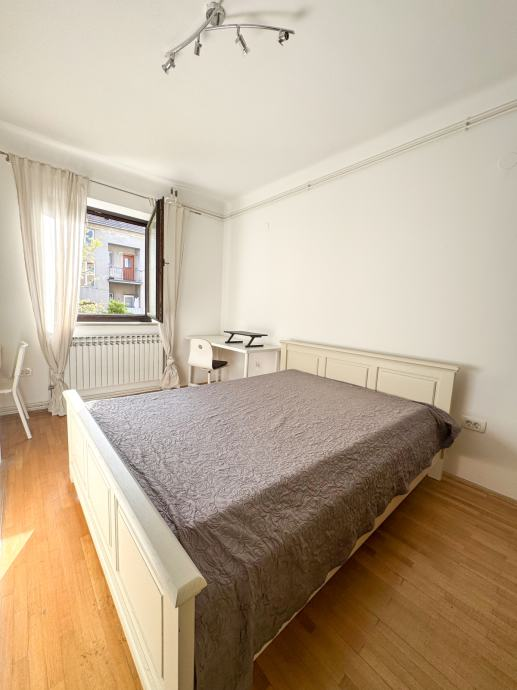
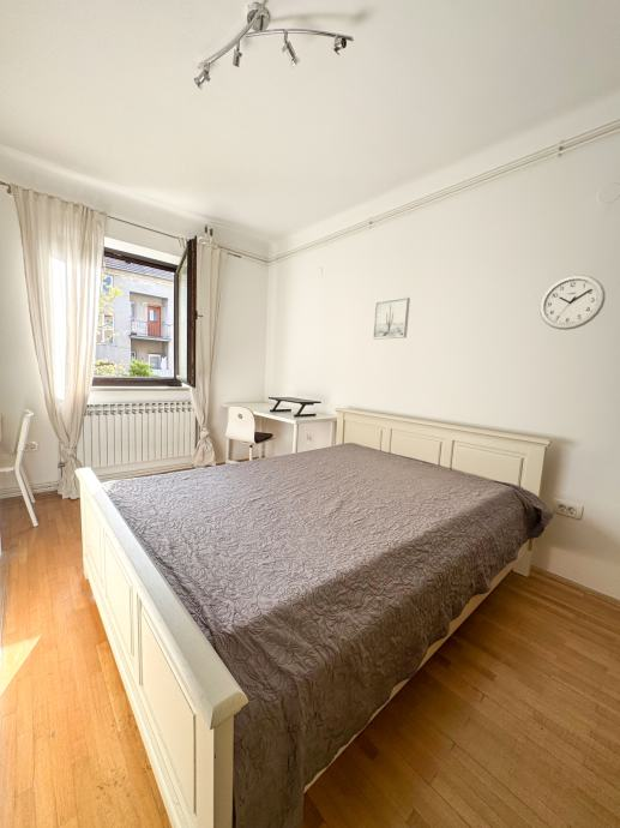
+ wall art [372,296,411,341]
+ wall clock [538,274,607,331]
